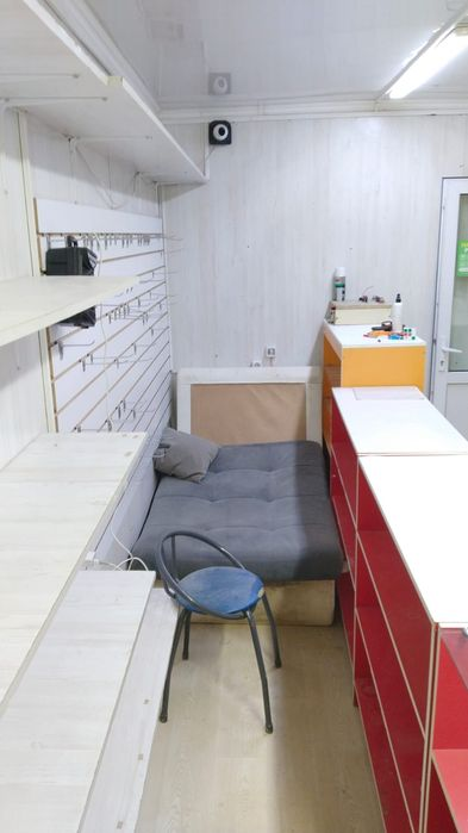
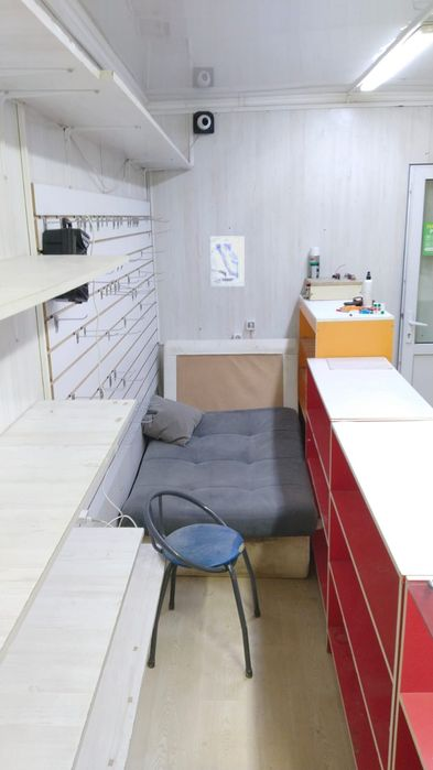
+ wall art [209,235,245,288]
